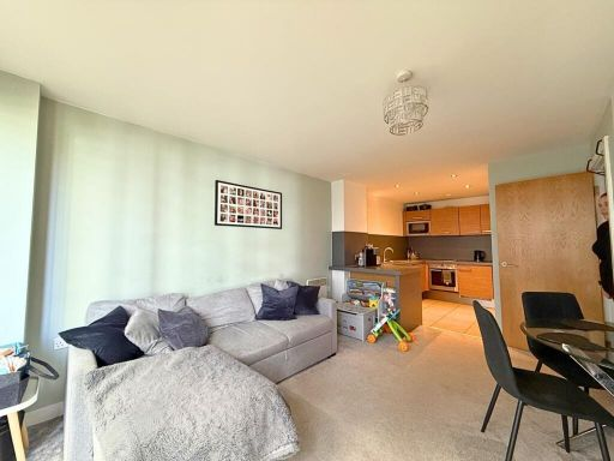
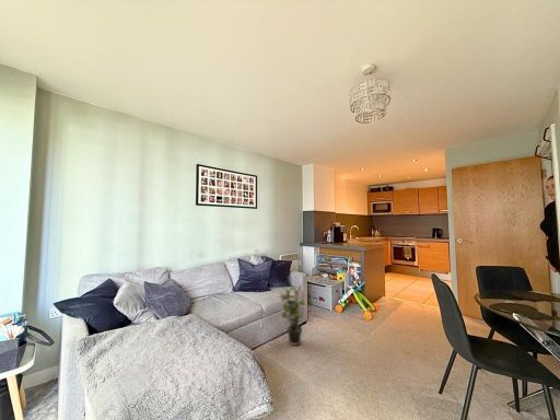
+ potted plant [278,282,307,347]
